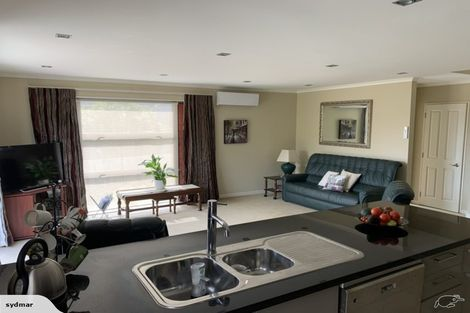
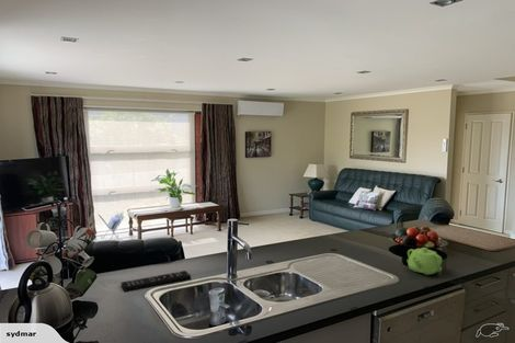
+ remote control [121,270,192,293]
+ teapot [405,247,443,276]
+ chopping board [428,225,515,252]
